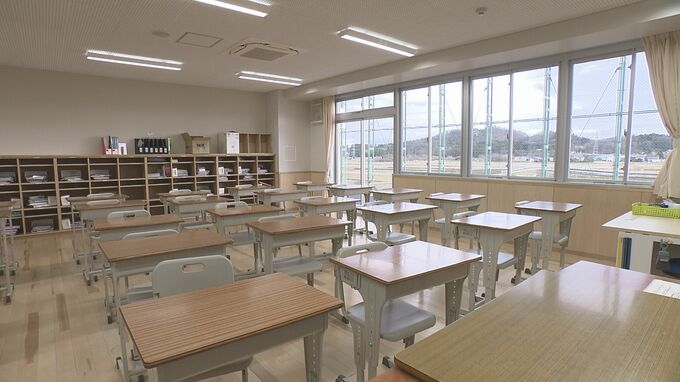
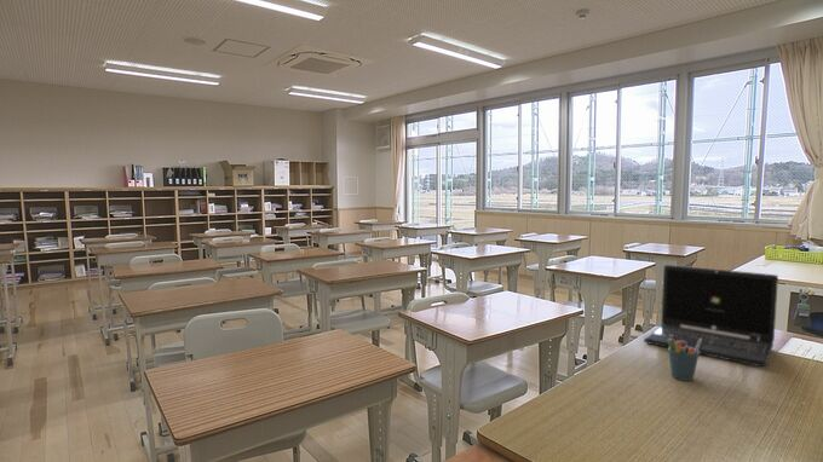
+ pen holder [667,339,701,382]
+ laptop [643,264,779,368]
